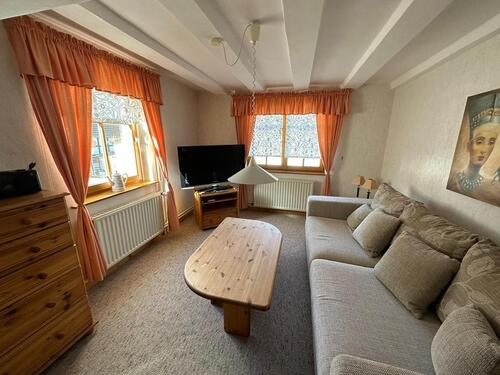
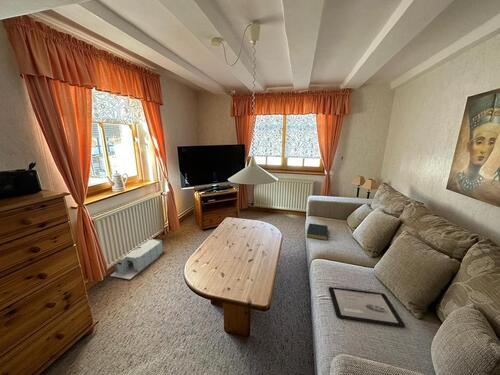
+ tablet [328,286,406,328]
+ storage bin [109,238,164,280]
+ hardback book [306,222,329,241]
